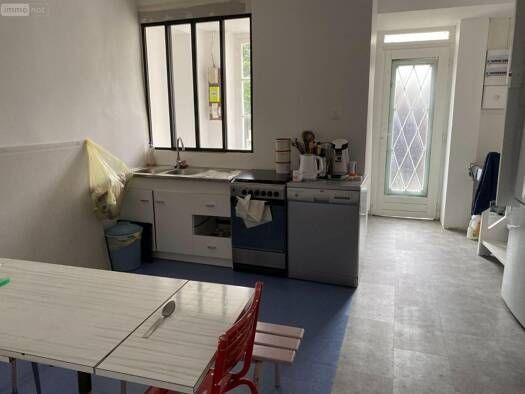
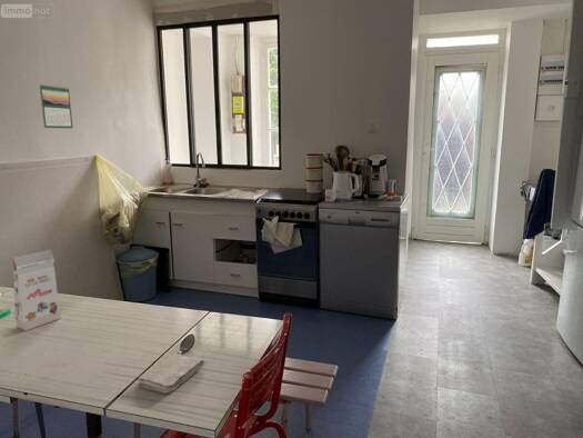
+ calendar [39,83,74,129]
+ washcloth [137,352,205,395]
+ gift box [11,249,61,331]
